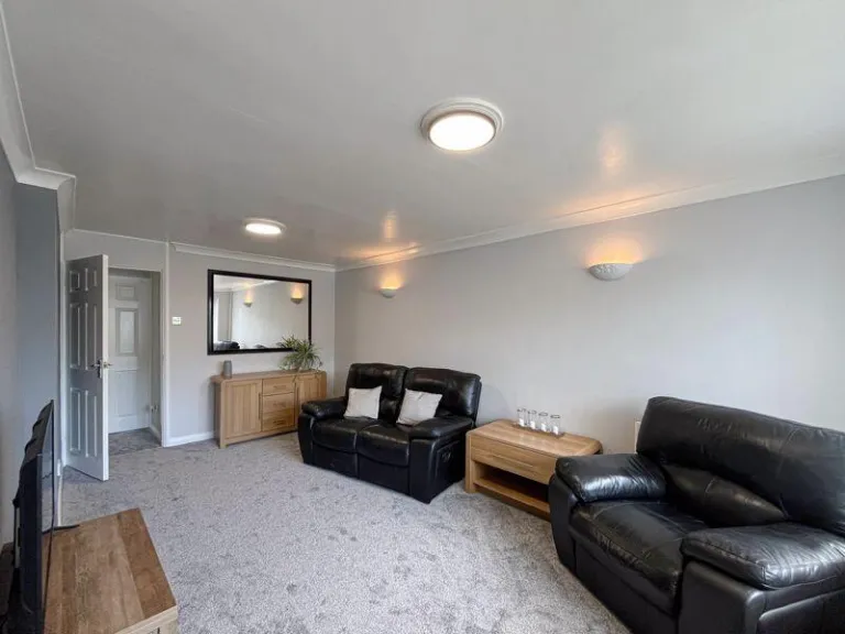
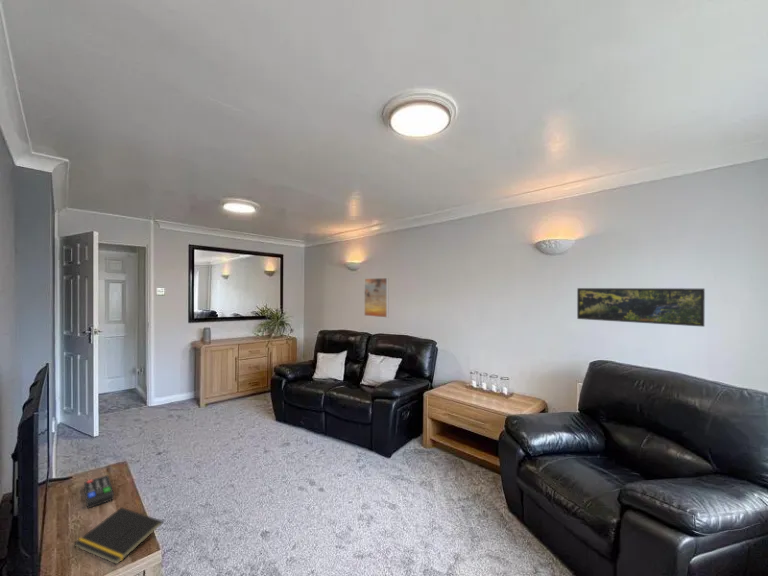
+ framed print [576,287,706,328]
+ remote control [83,474,115,509]
+ notepad [73,506,164,565]
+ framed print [363,277,389,319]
